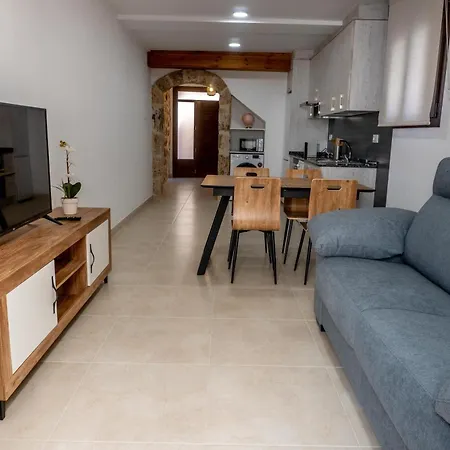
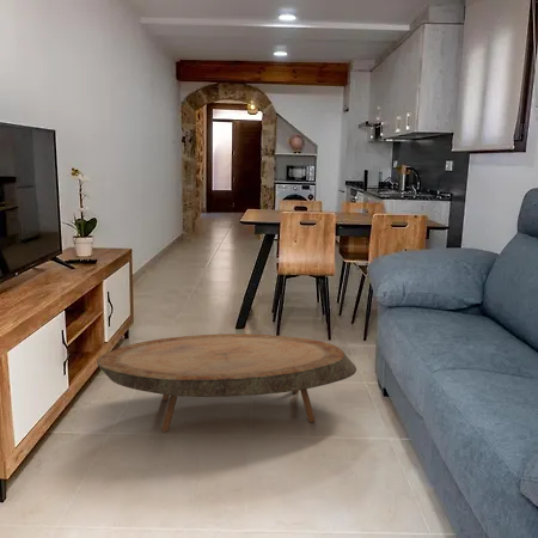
+ coffee table [96,332,357,433]
